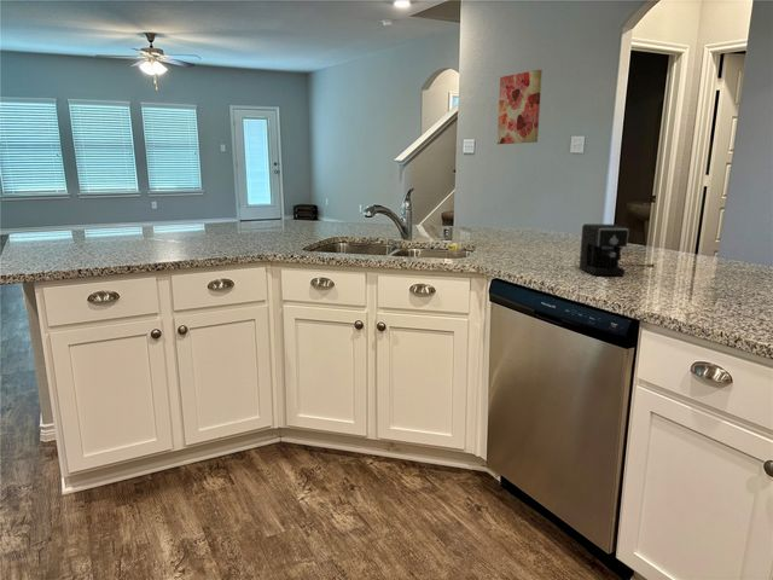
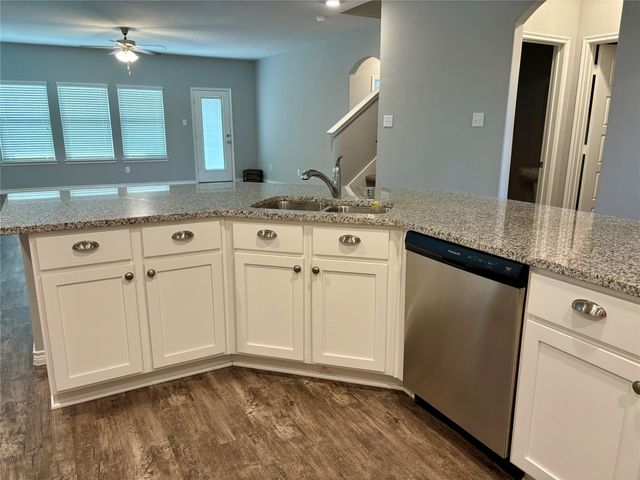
- coffee maker [579,222,656,277]
- wall art [496,69,544,145]
